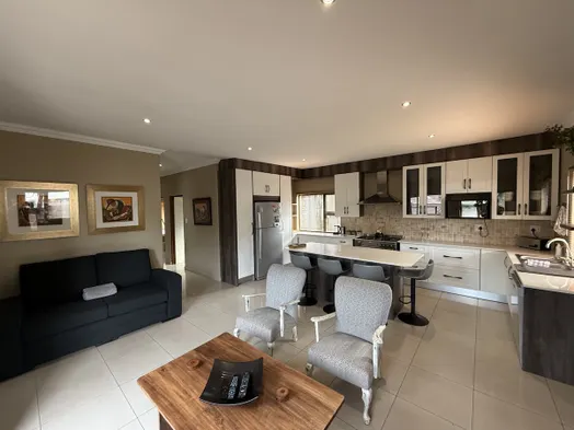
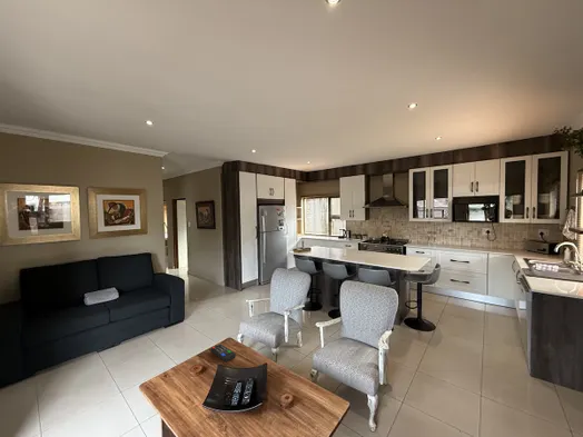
+ remote control [210,342,237,362]
